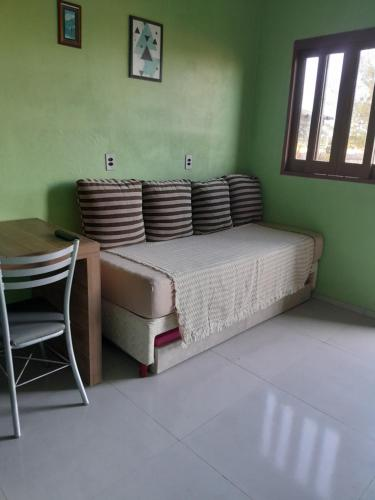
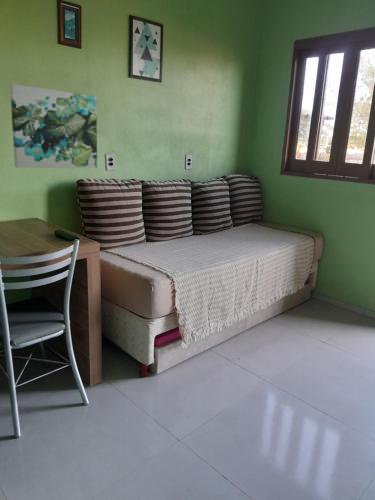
+ wall art [9,83,98,169]
